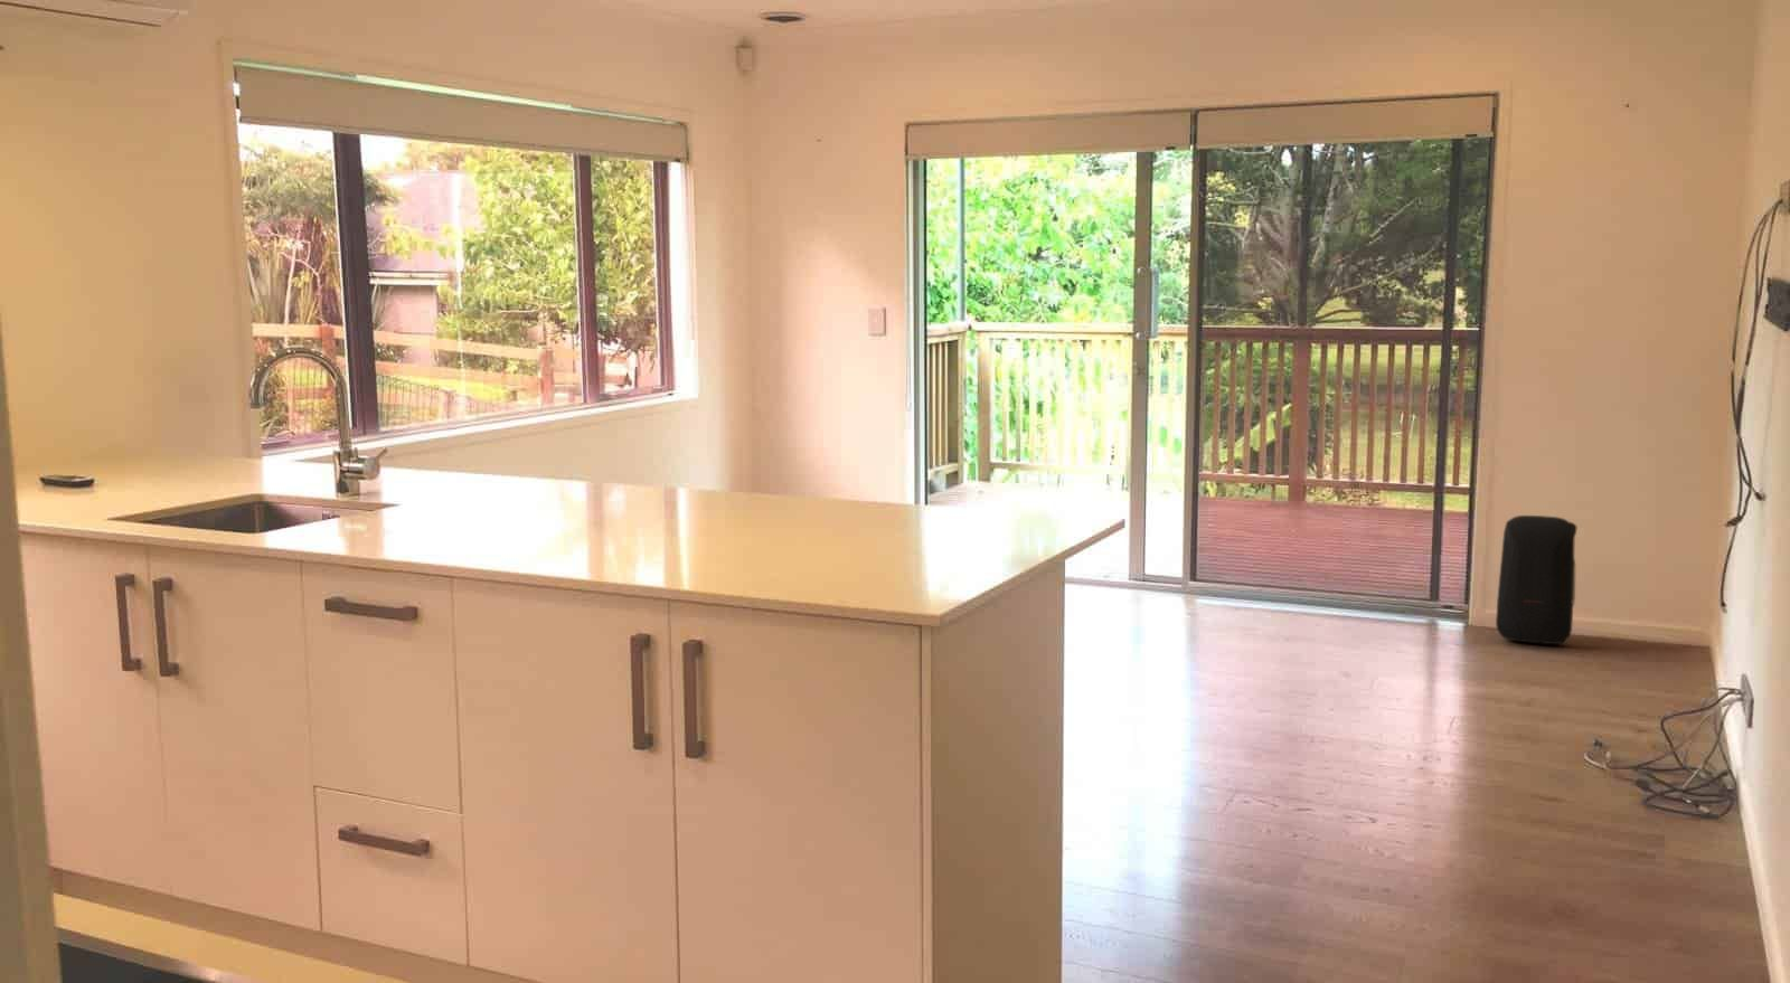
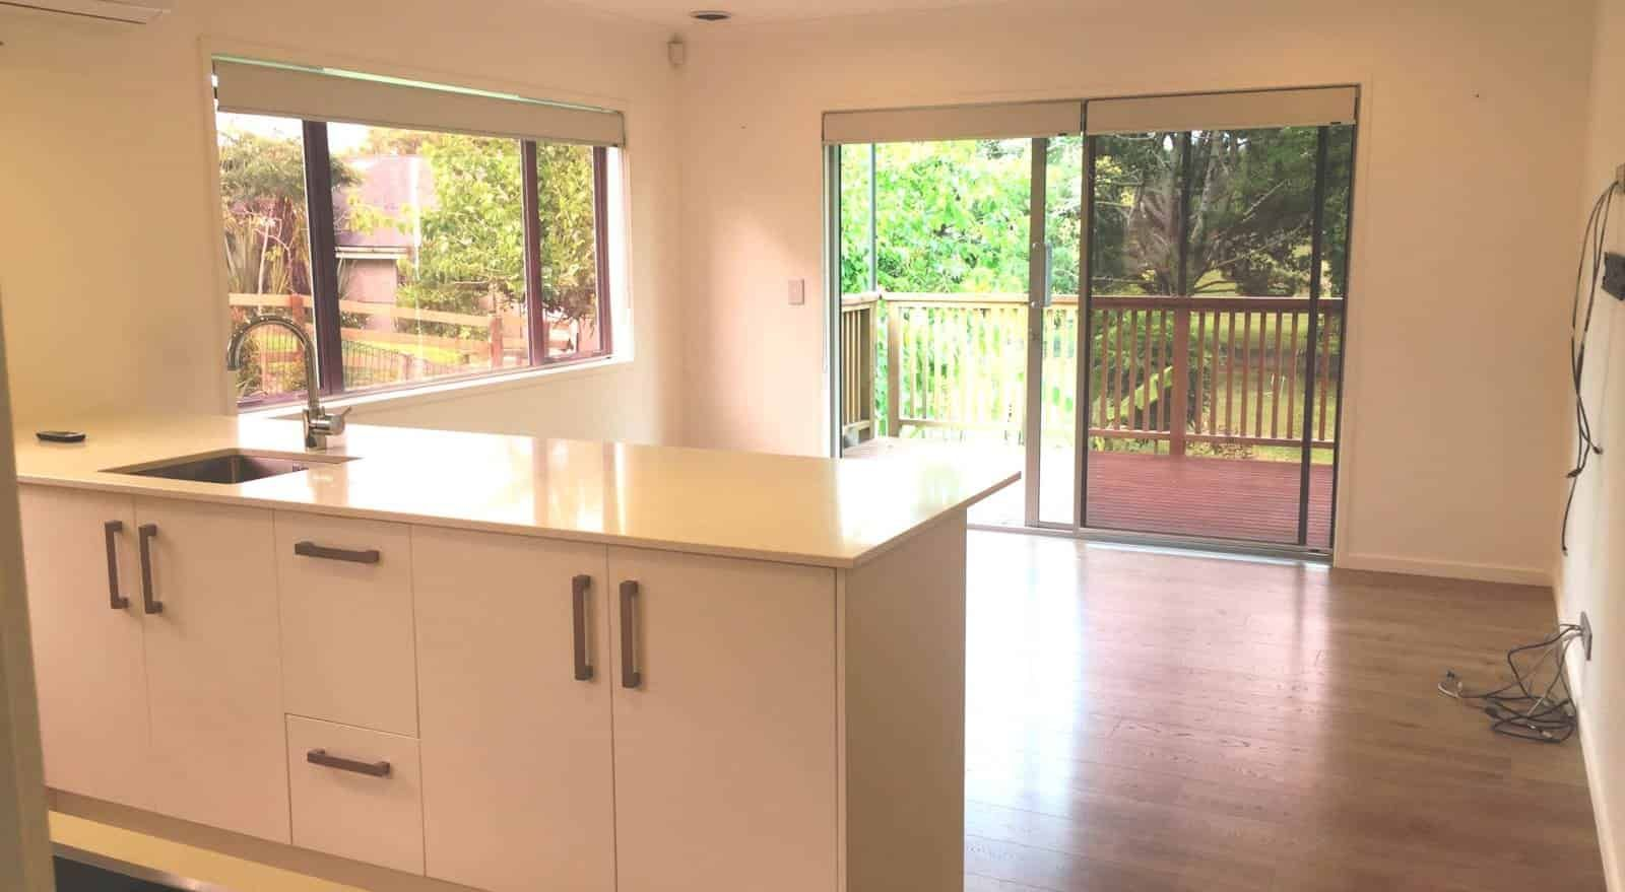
- backpack [1494,515,1577,645]
